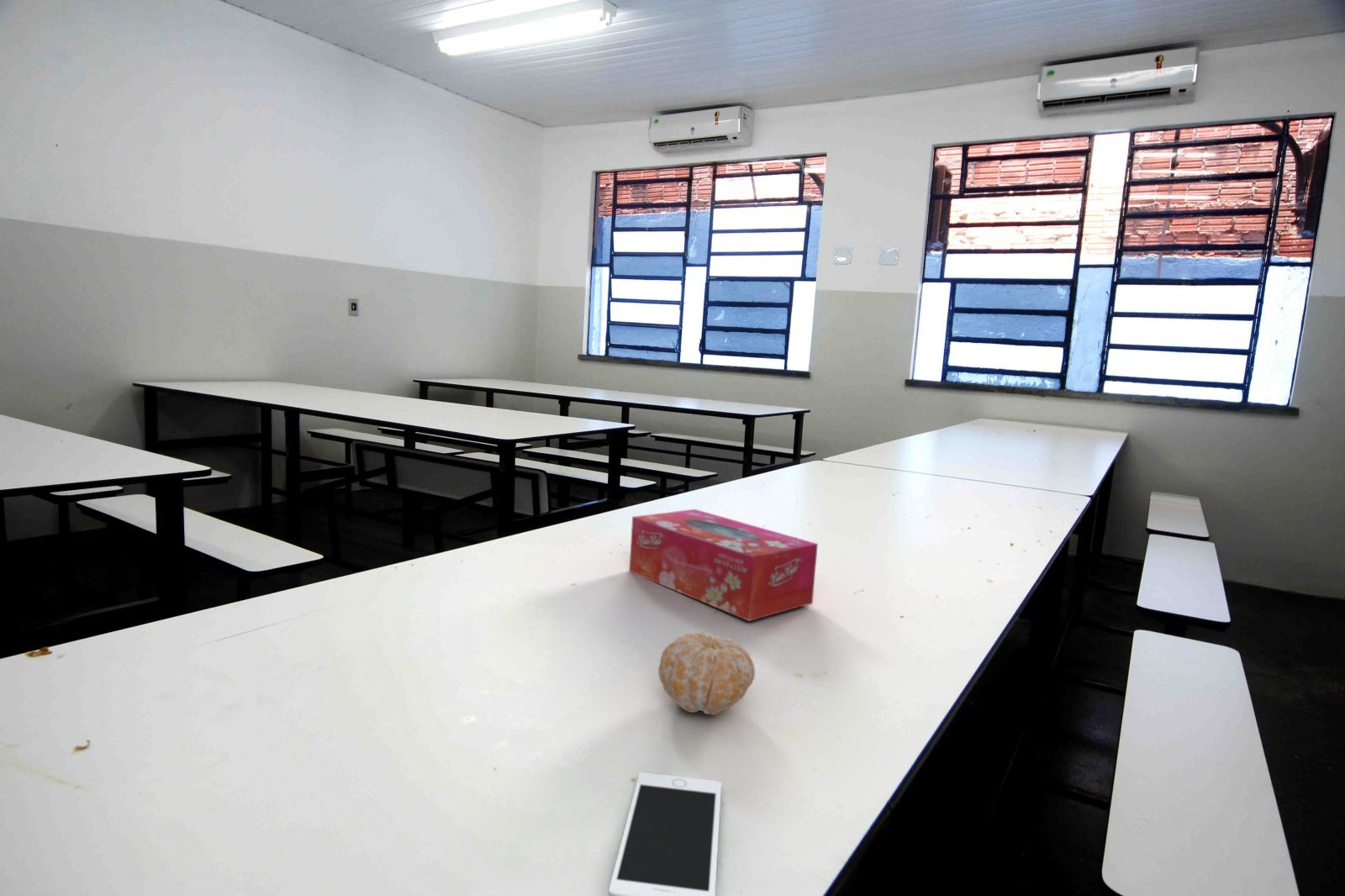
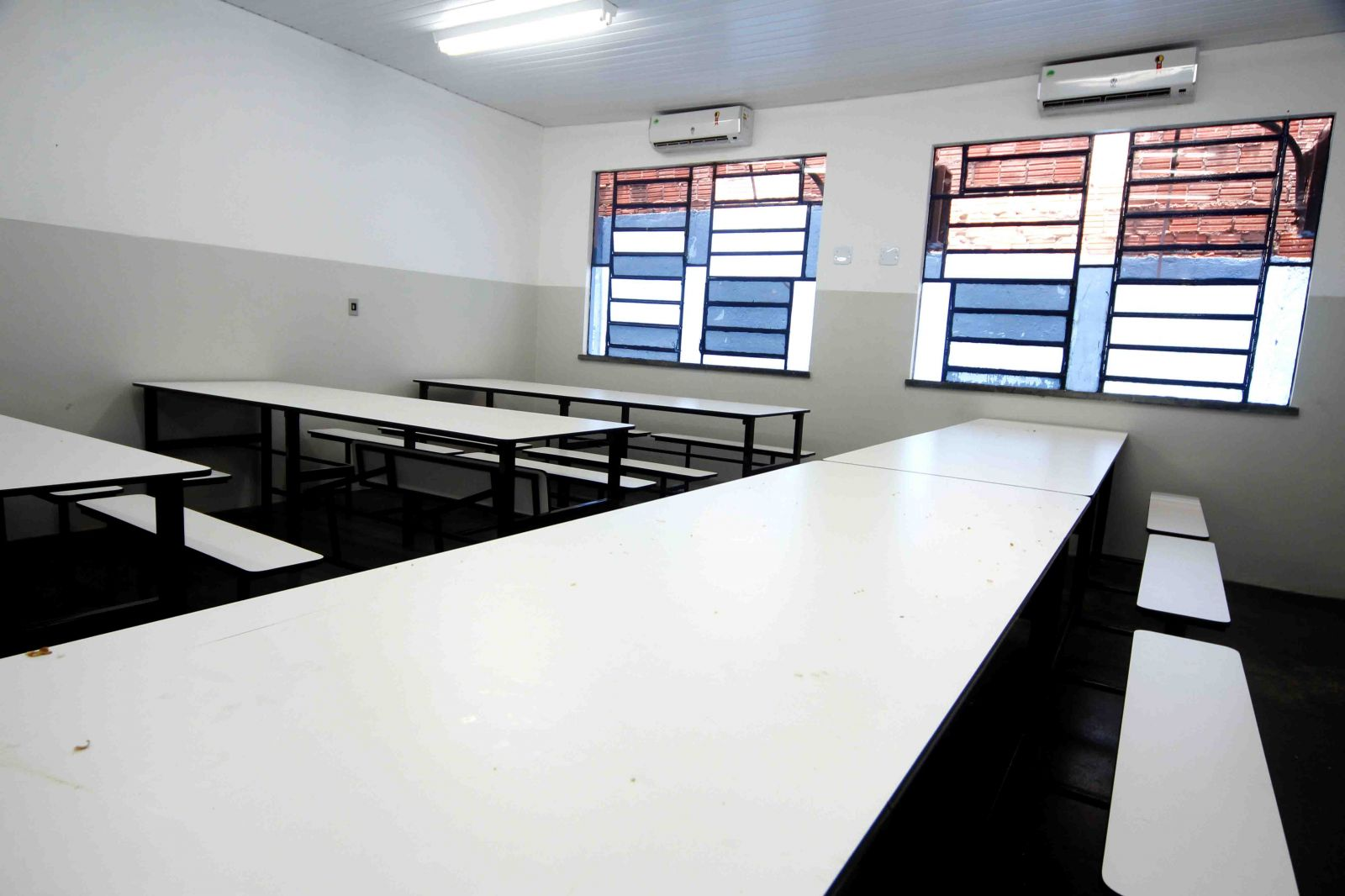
- fruit [657,631,756,715]
- cell phone [608,772,722,896]
- tissue box [629,509,819,622]
